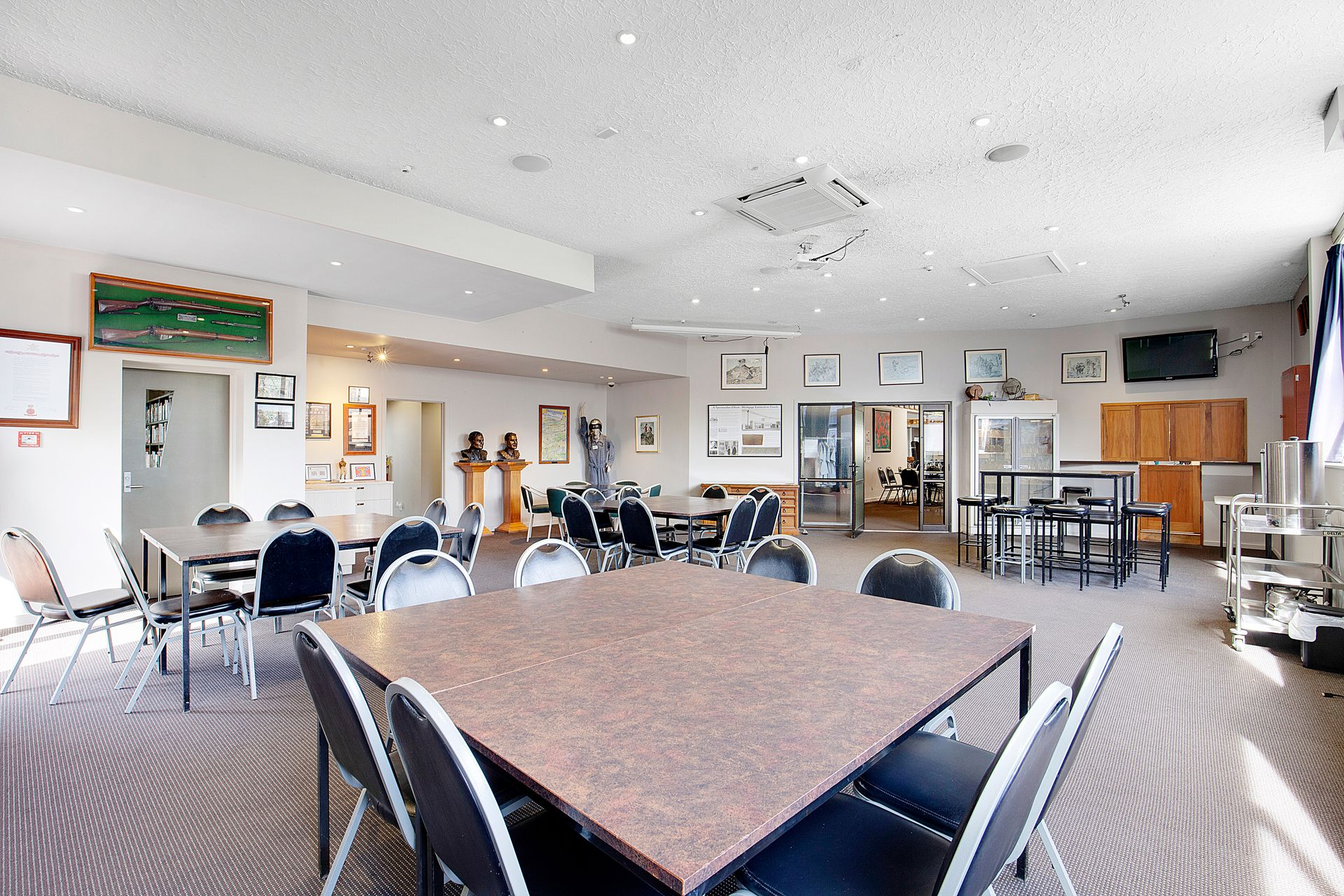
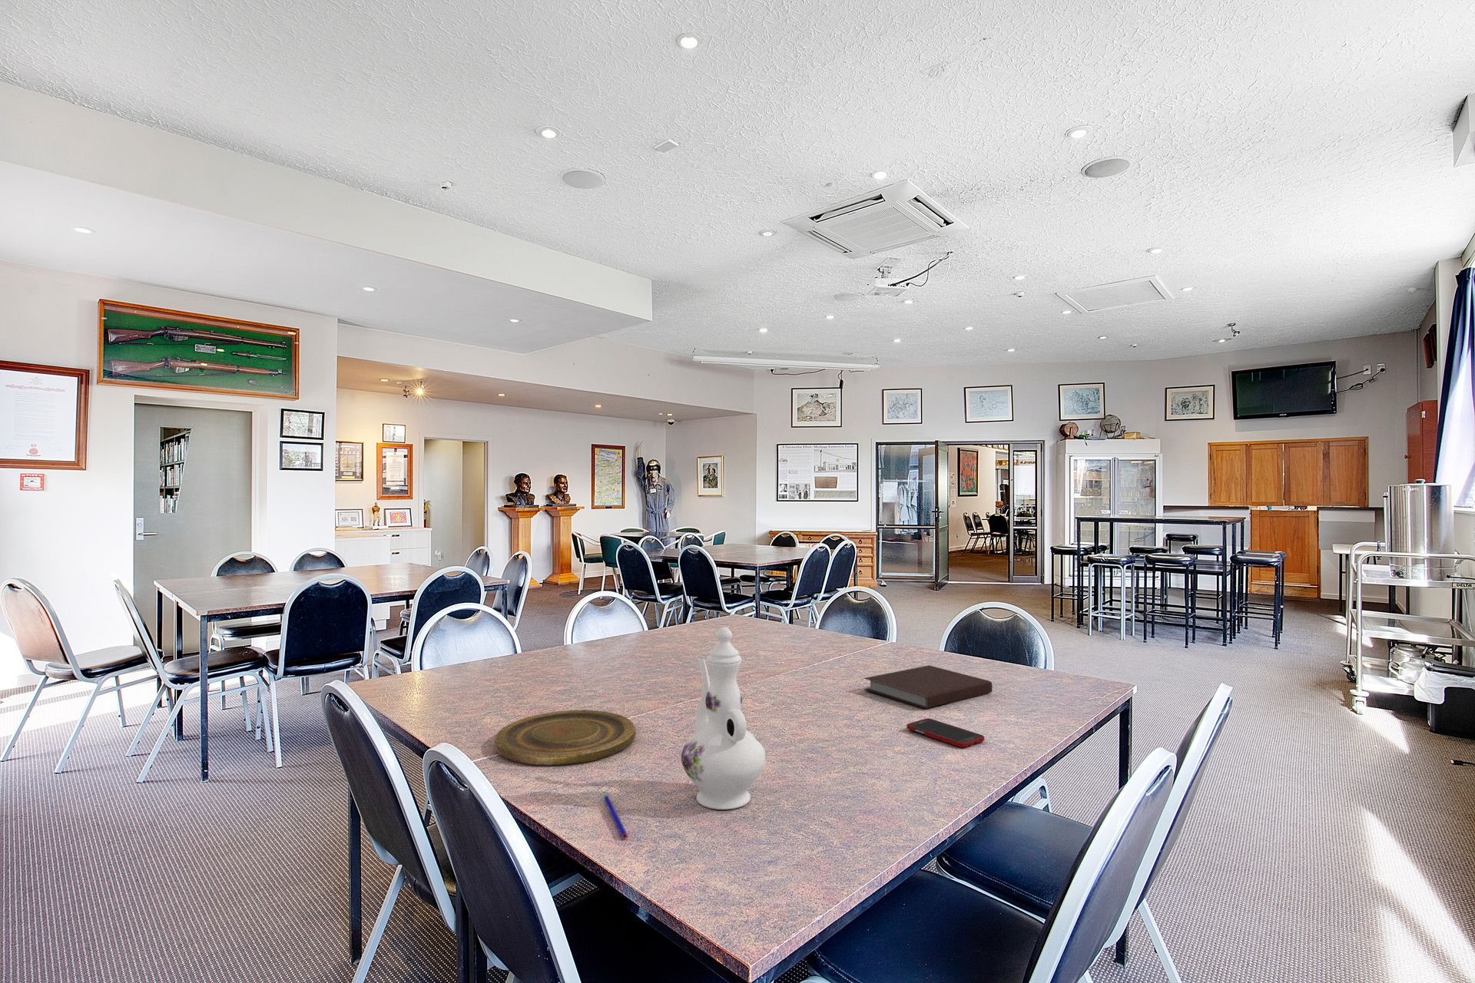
+ chinaware [680,626,767,810]
+ cell phone [905,718,984,748]
+ notebook [864,664,993,710]
+ pen [603,792,629,840]
+ plate [493,709,637,767]
